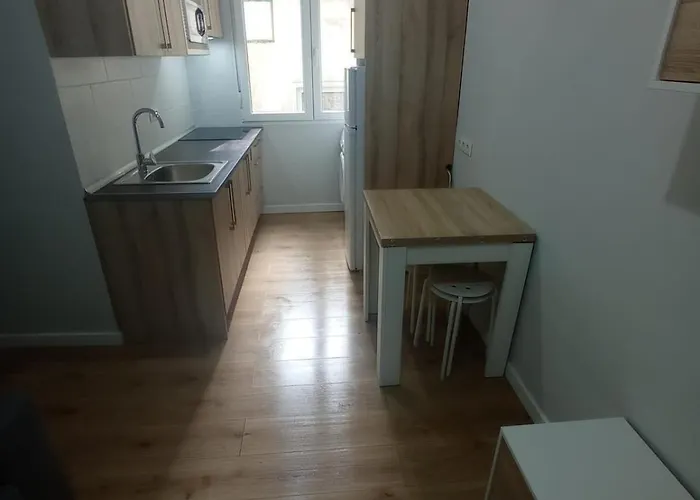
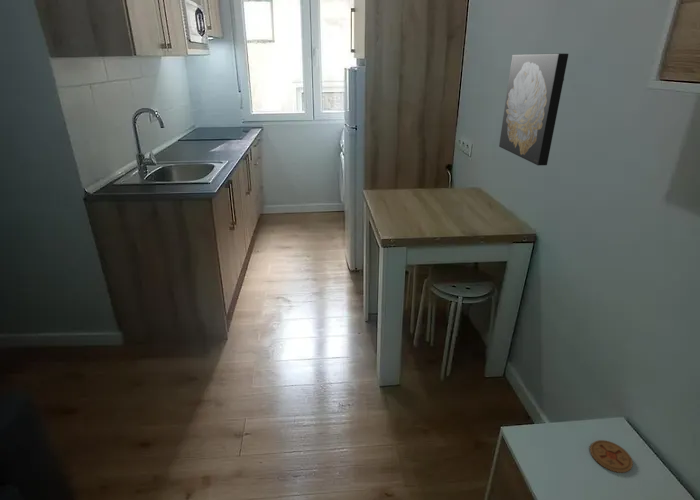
+ wall art [498,52,569,166]
+ coaster [589,439,634,474]
